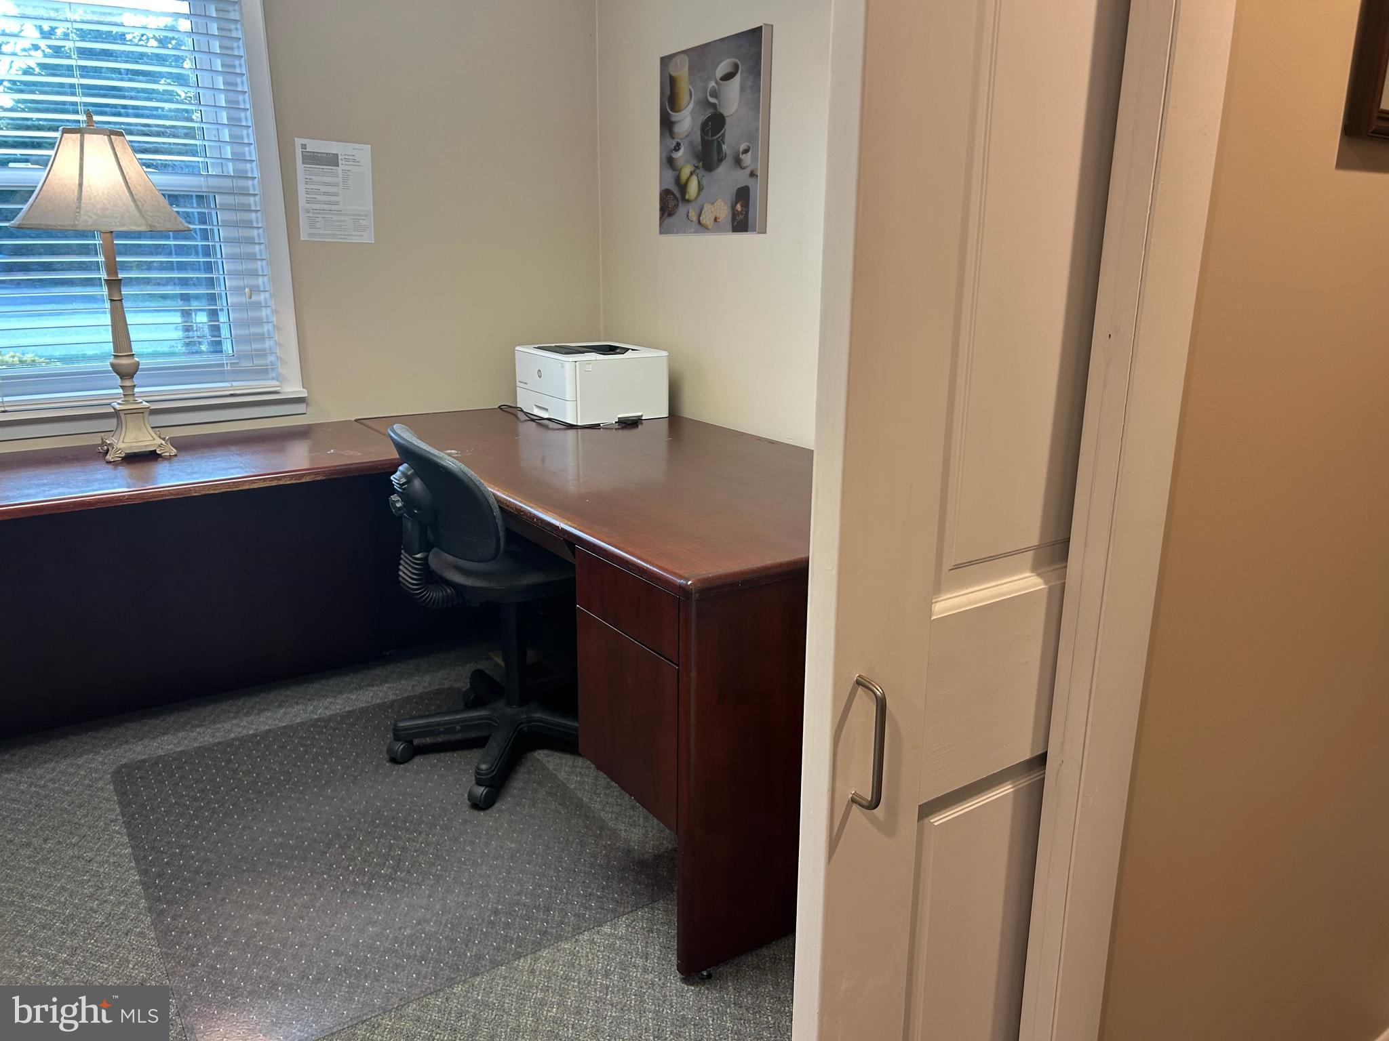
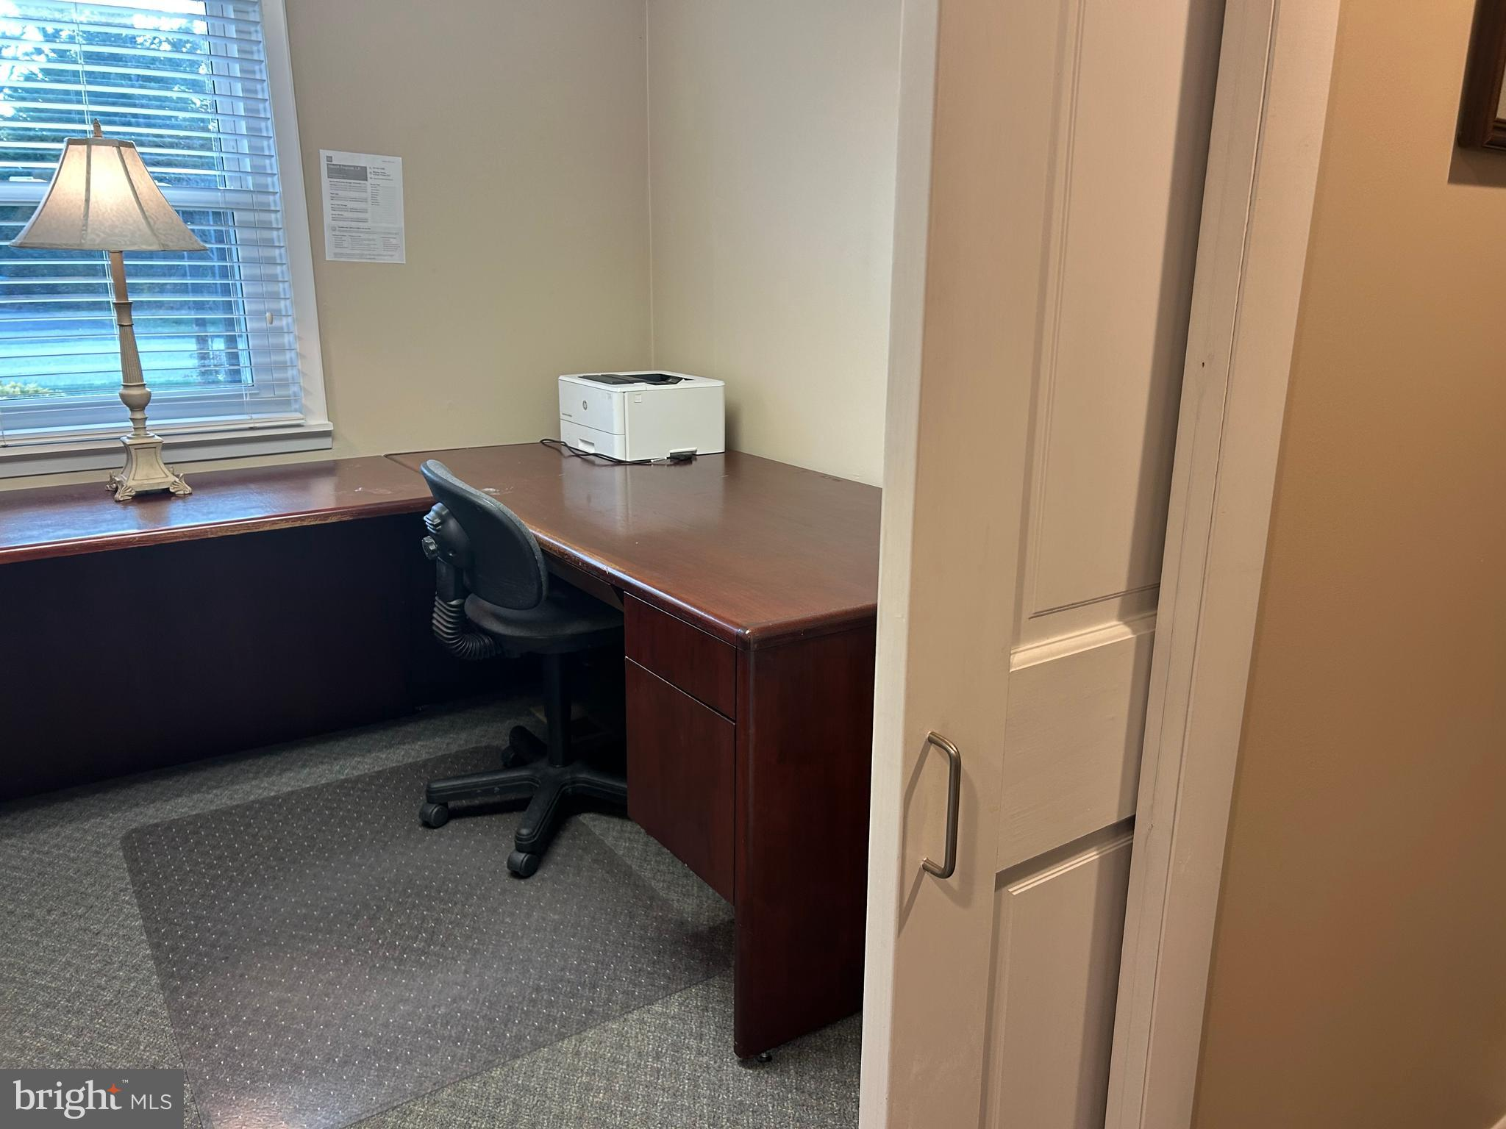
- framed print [658,22,774,237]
